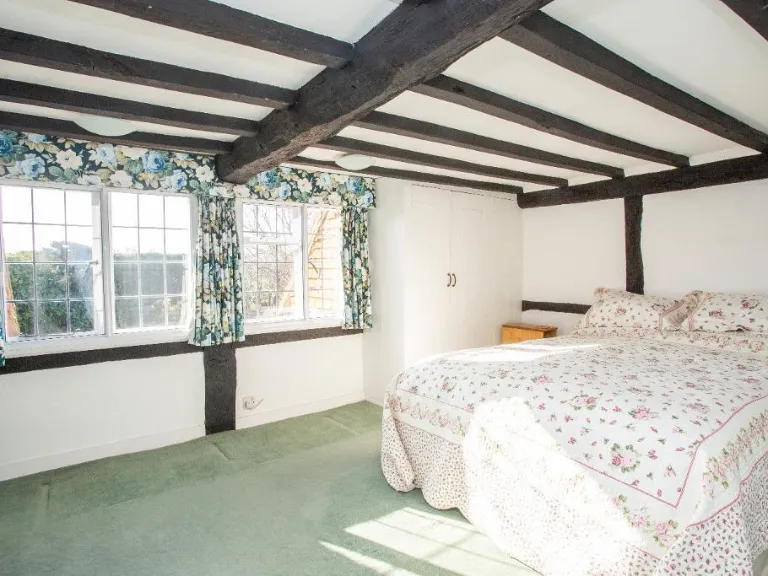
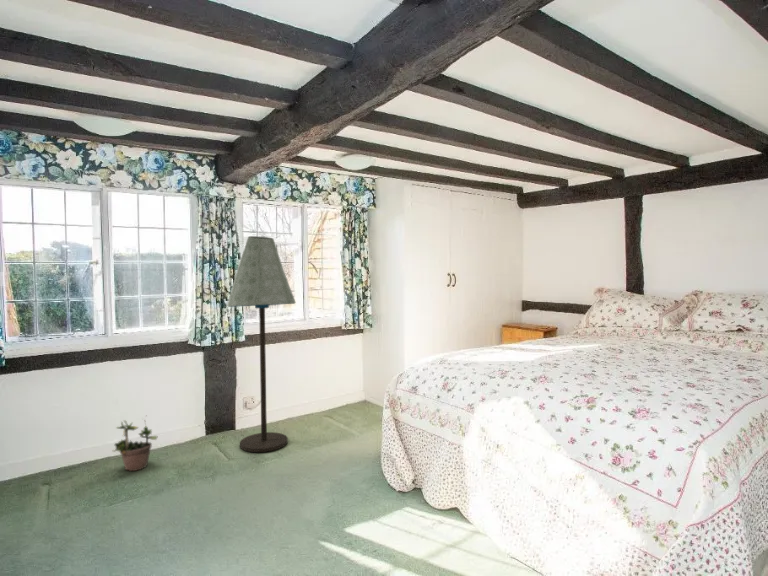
+ floor lamp [226,235,297,453]
+ potted plant [111,415,158,472]
